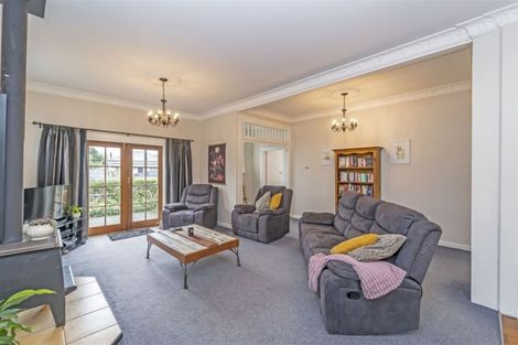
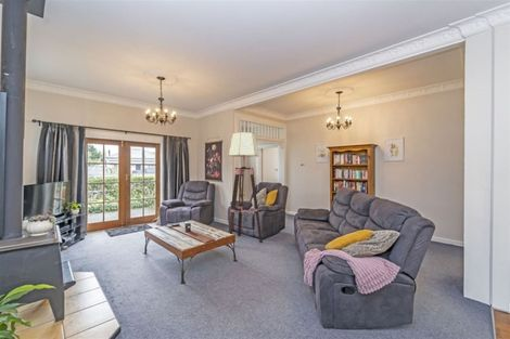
+ floor lamp [227,131,264,244]
